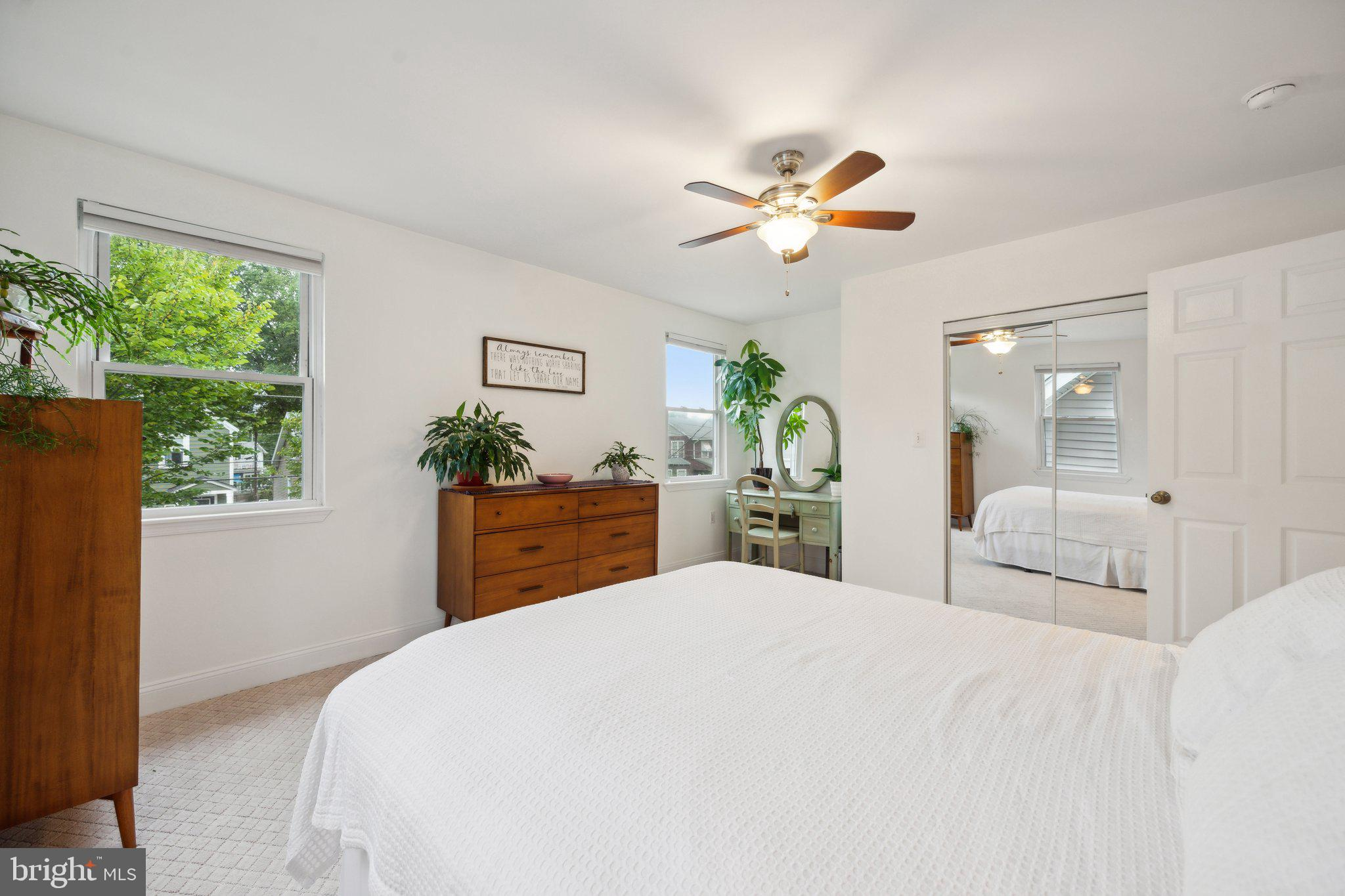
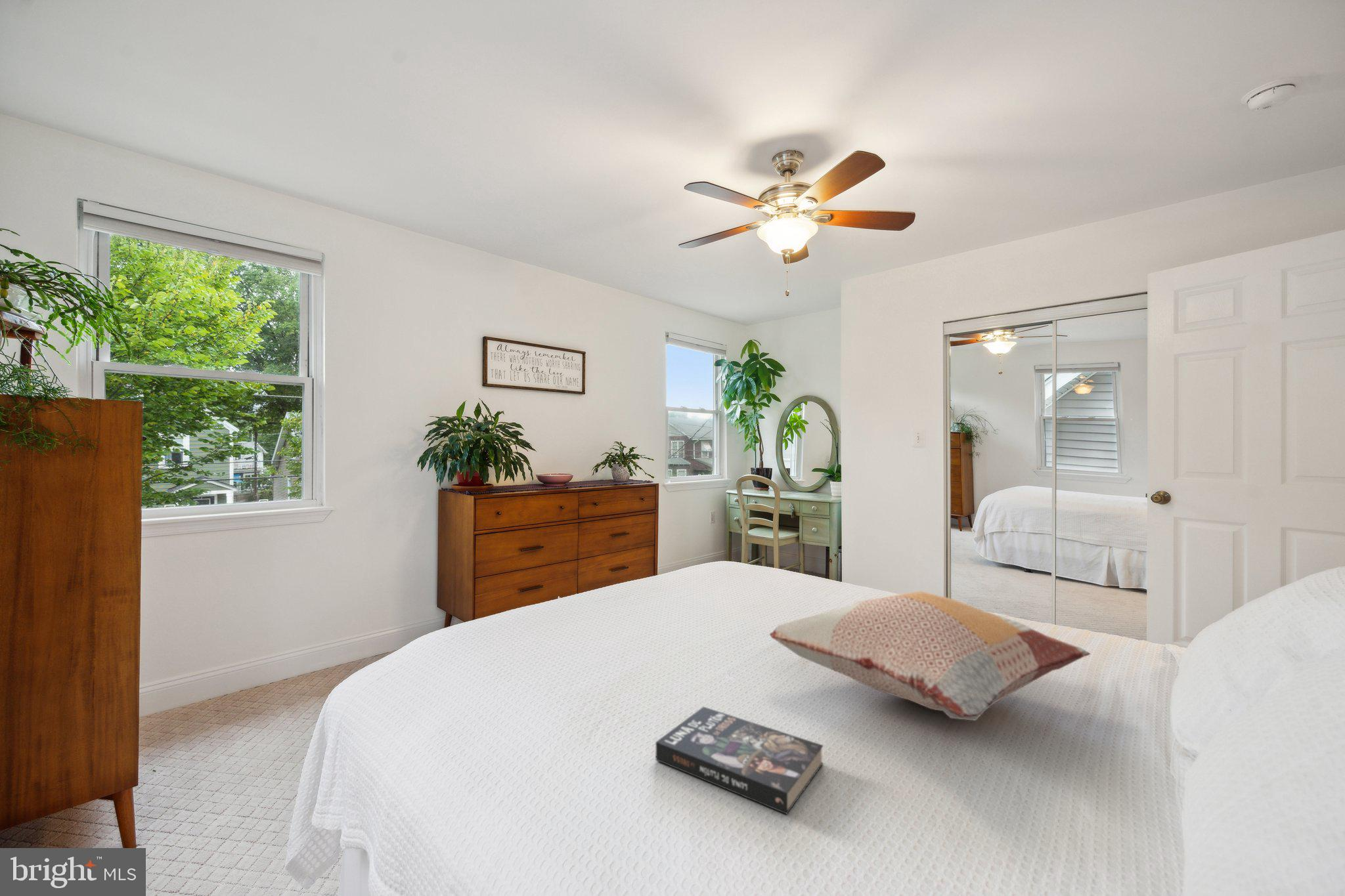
+ decorative pillow [769,591,1091,721]
+ book [655,706,824,815]
